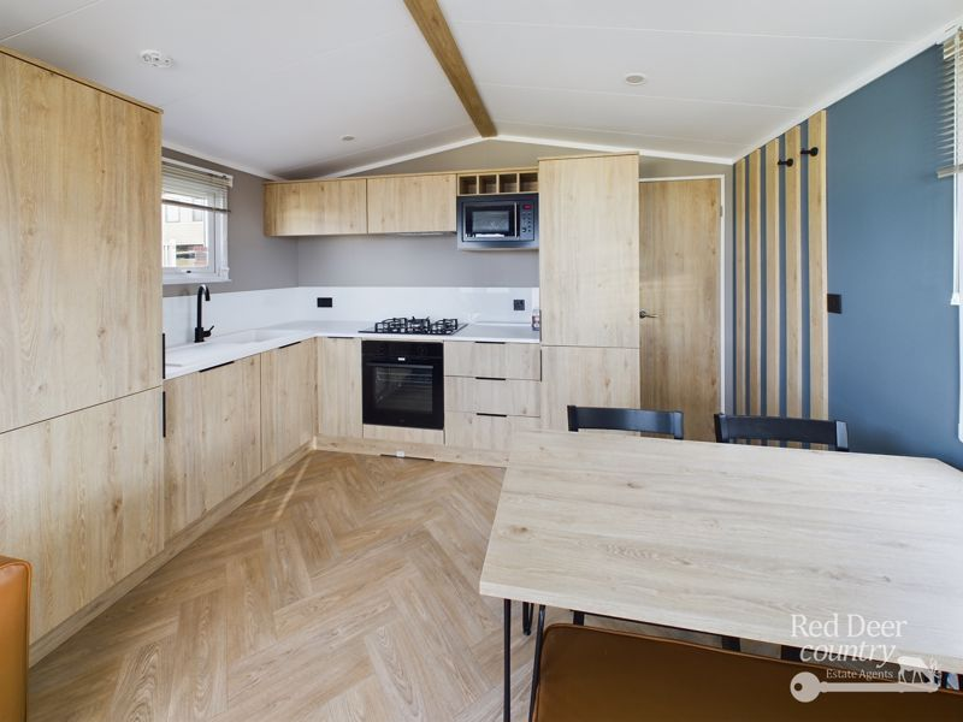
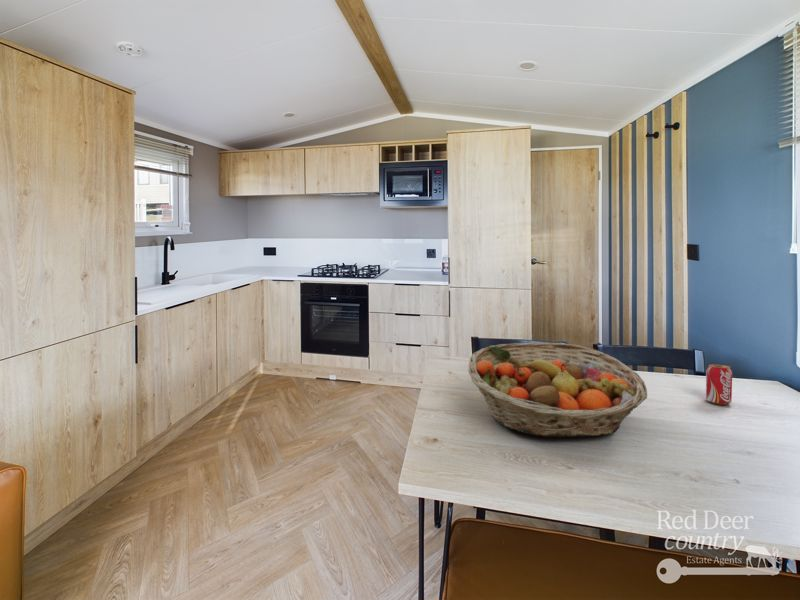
+ beverage can [705,363,733,406]
+ fruit basket [467,342,648,438]
